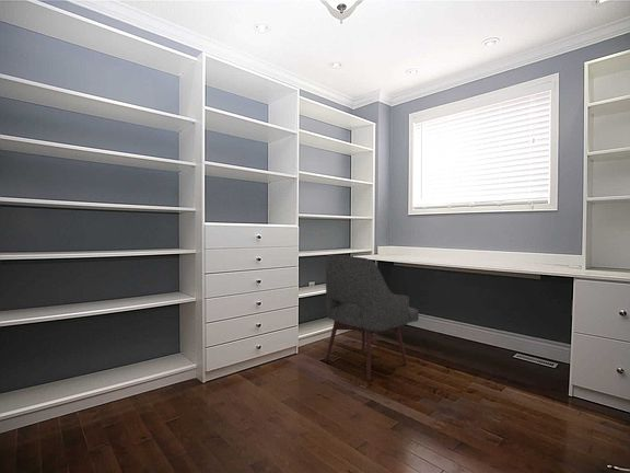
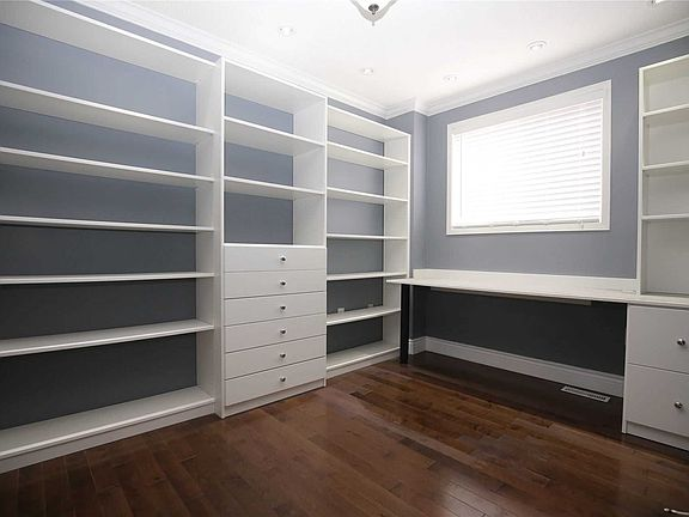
- chair [324,254,420,381]
